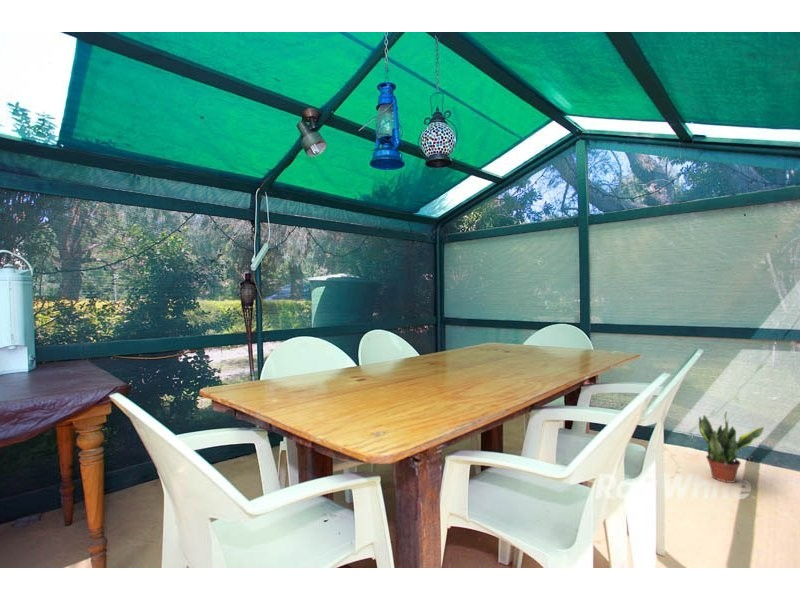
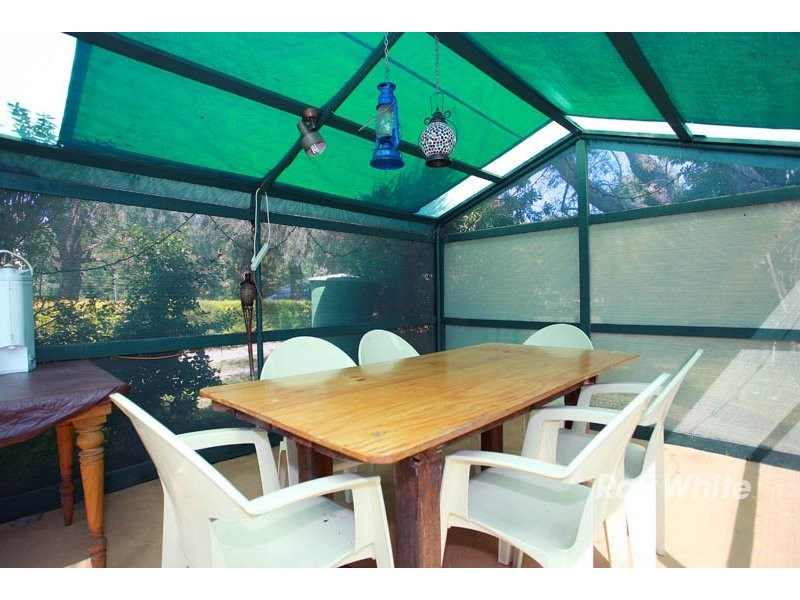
- potted plant [697,411,765,484]
